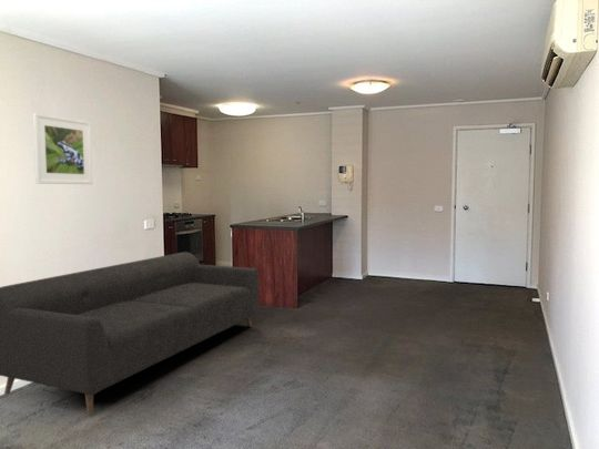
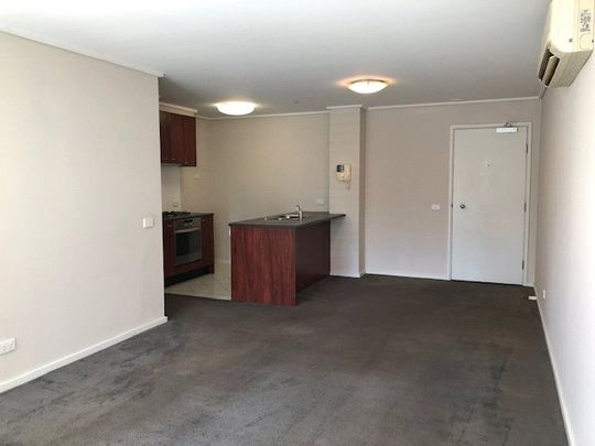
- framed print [32,112,93,185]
- sofa [0,251,260,415]
